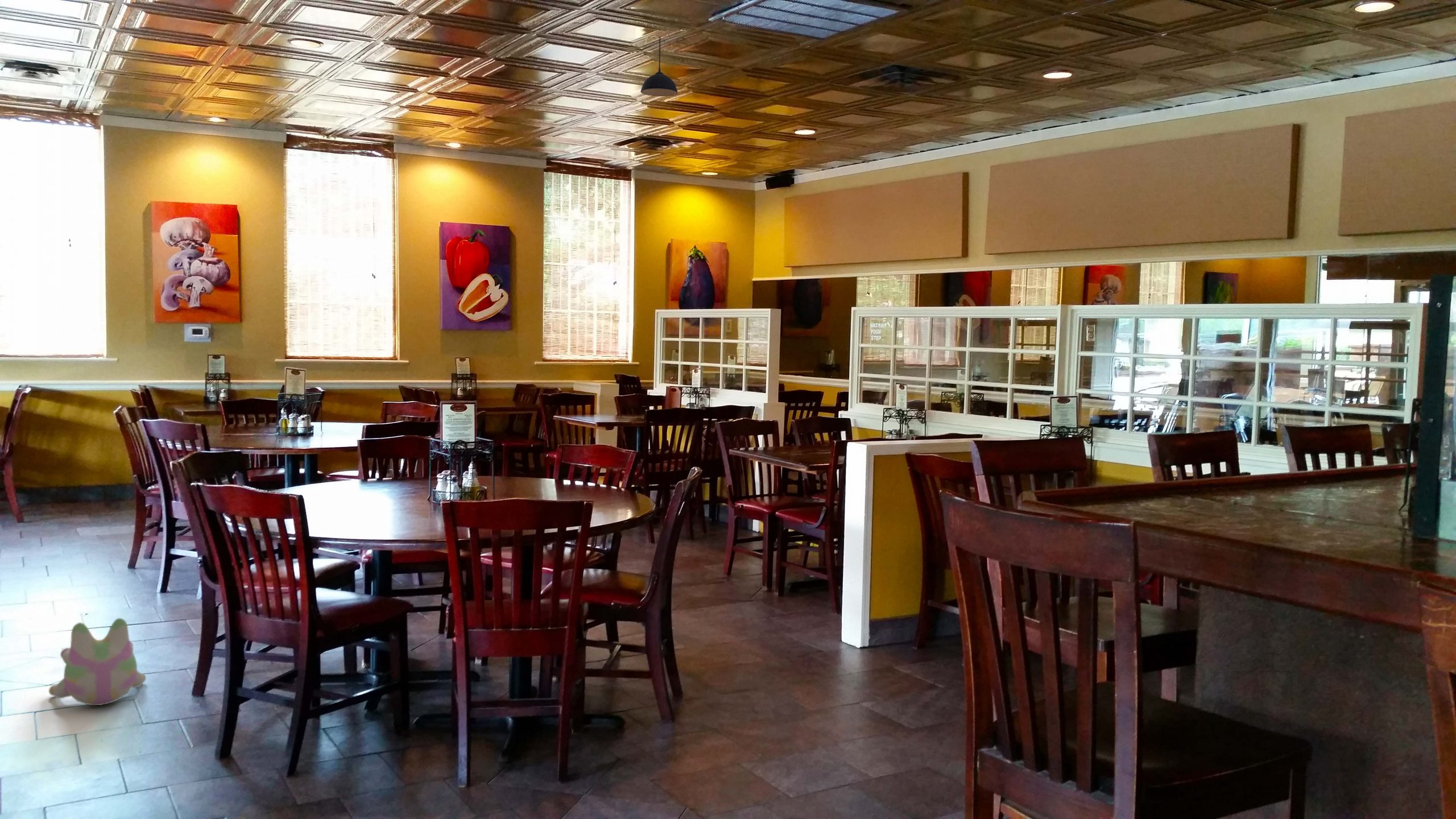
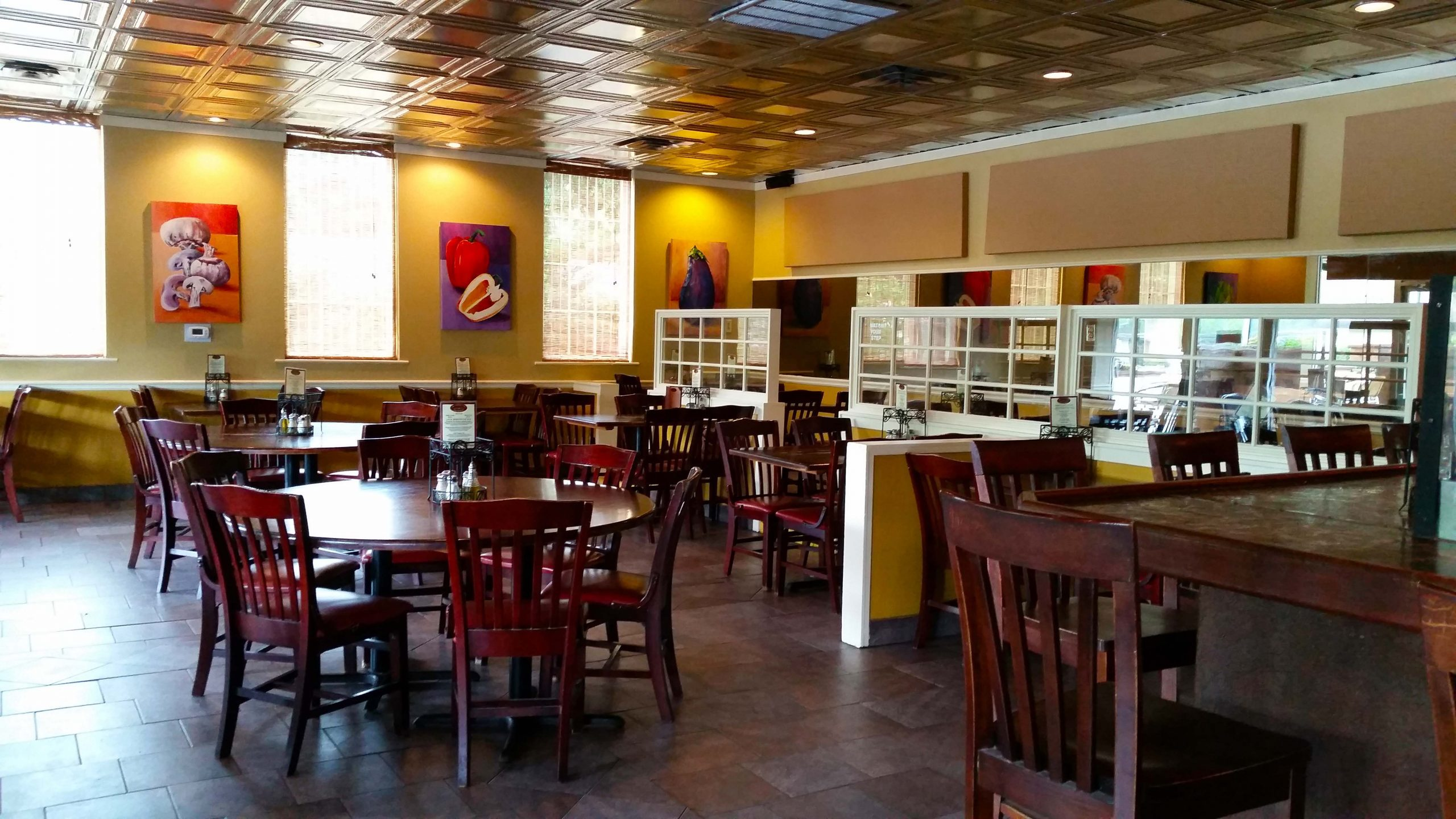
- pendant light [640,36,678,97]
- plush toy [48,618,147,706]
